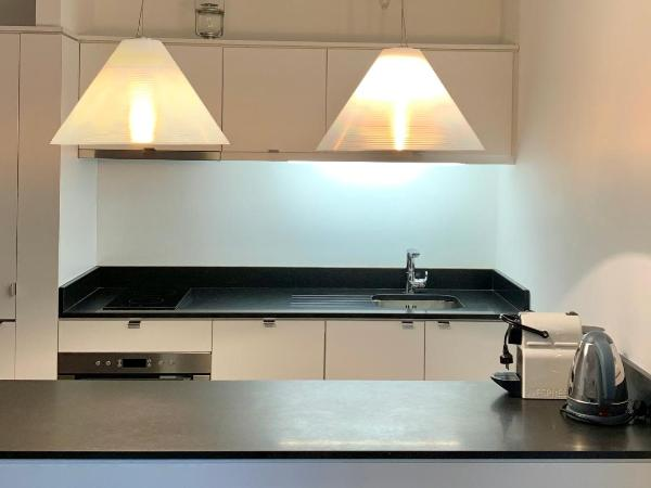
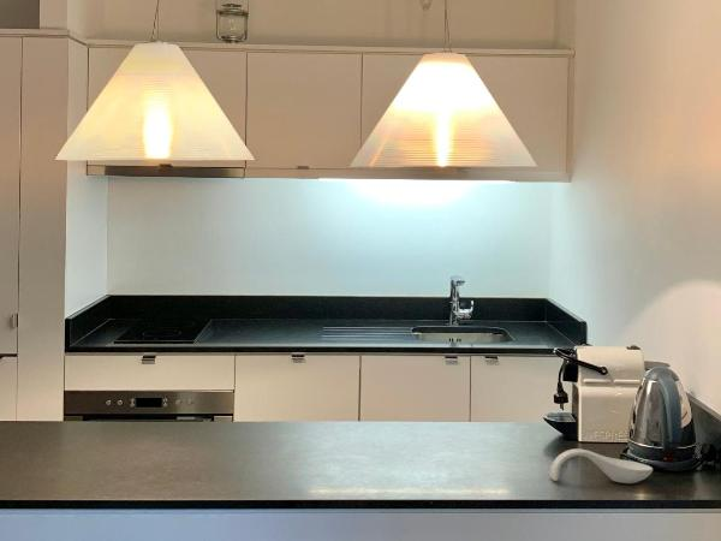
+ spoon rest [548,447,654,484]
